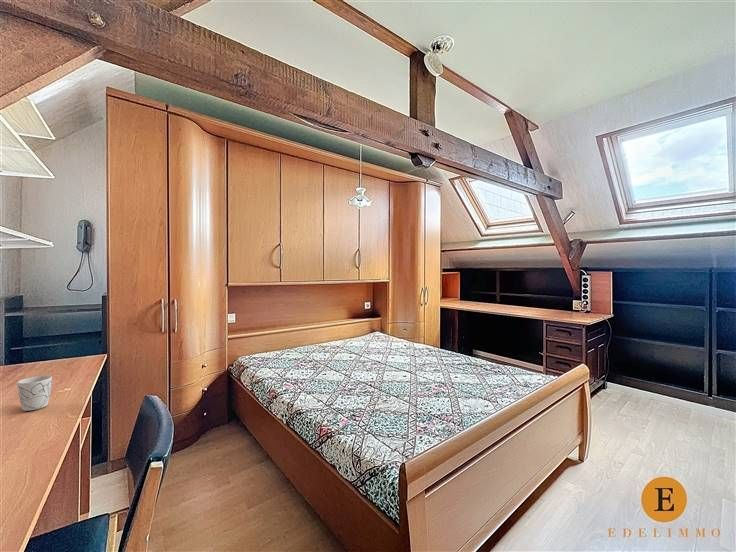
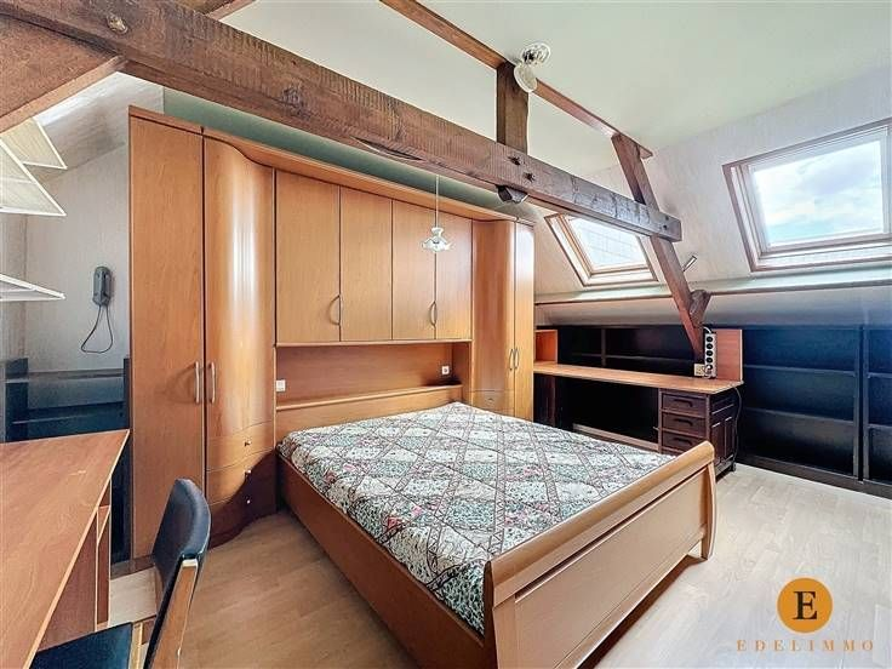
- mug [16,375,53,412]
